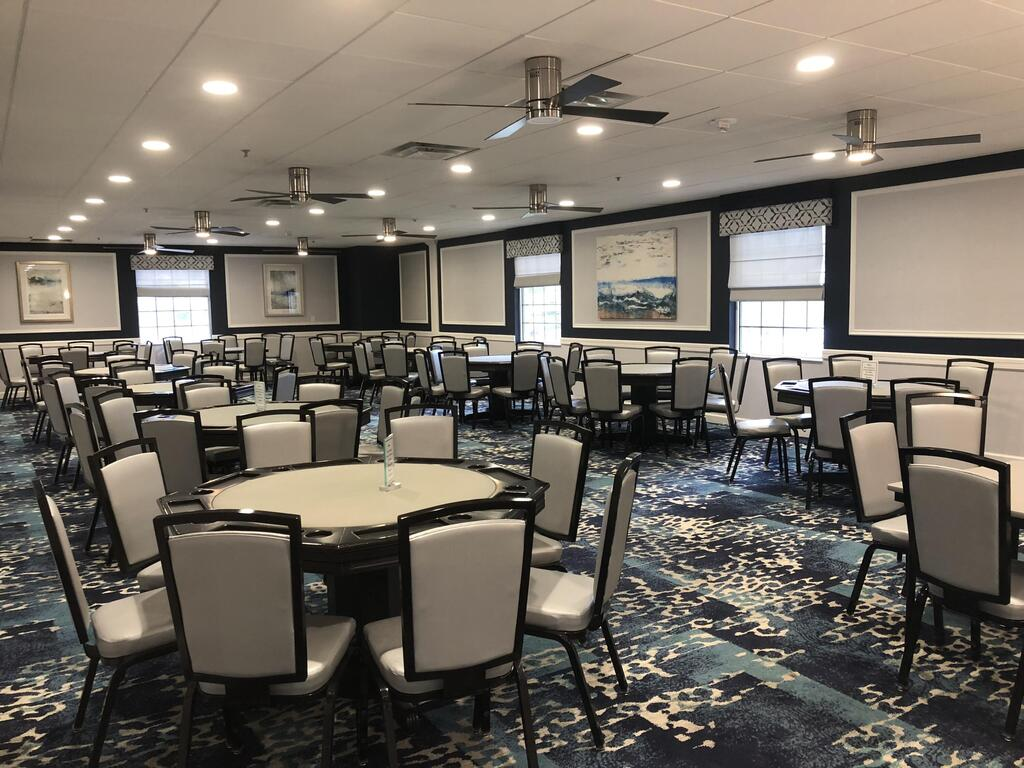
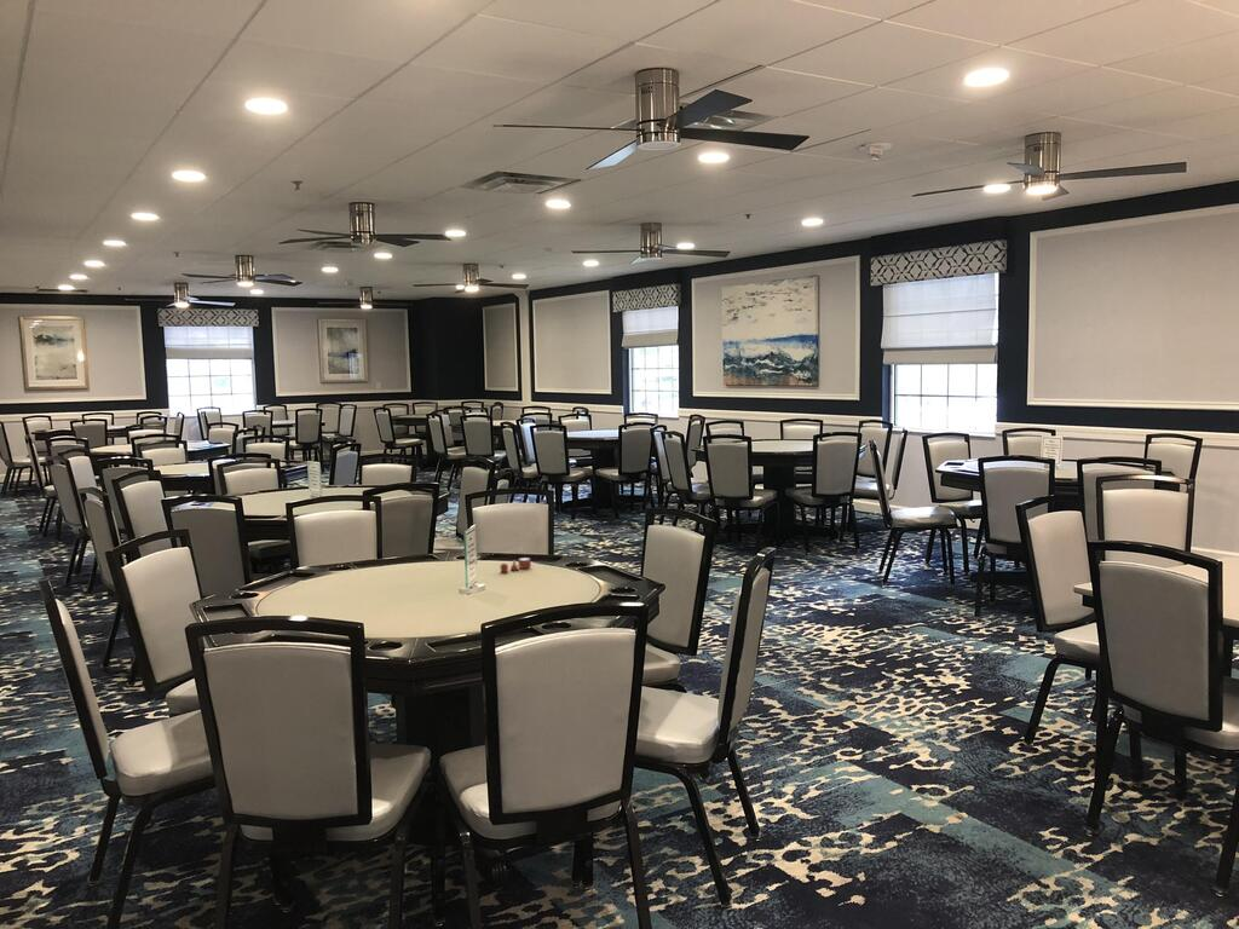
+ game pieces [499,547,532,573]
